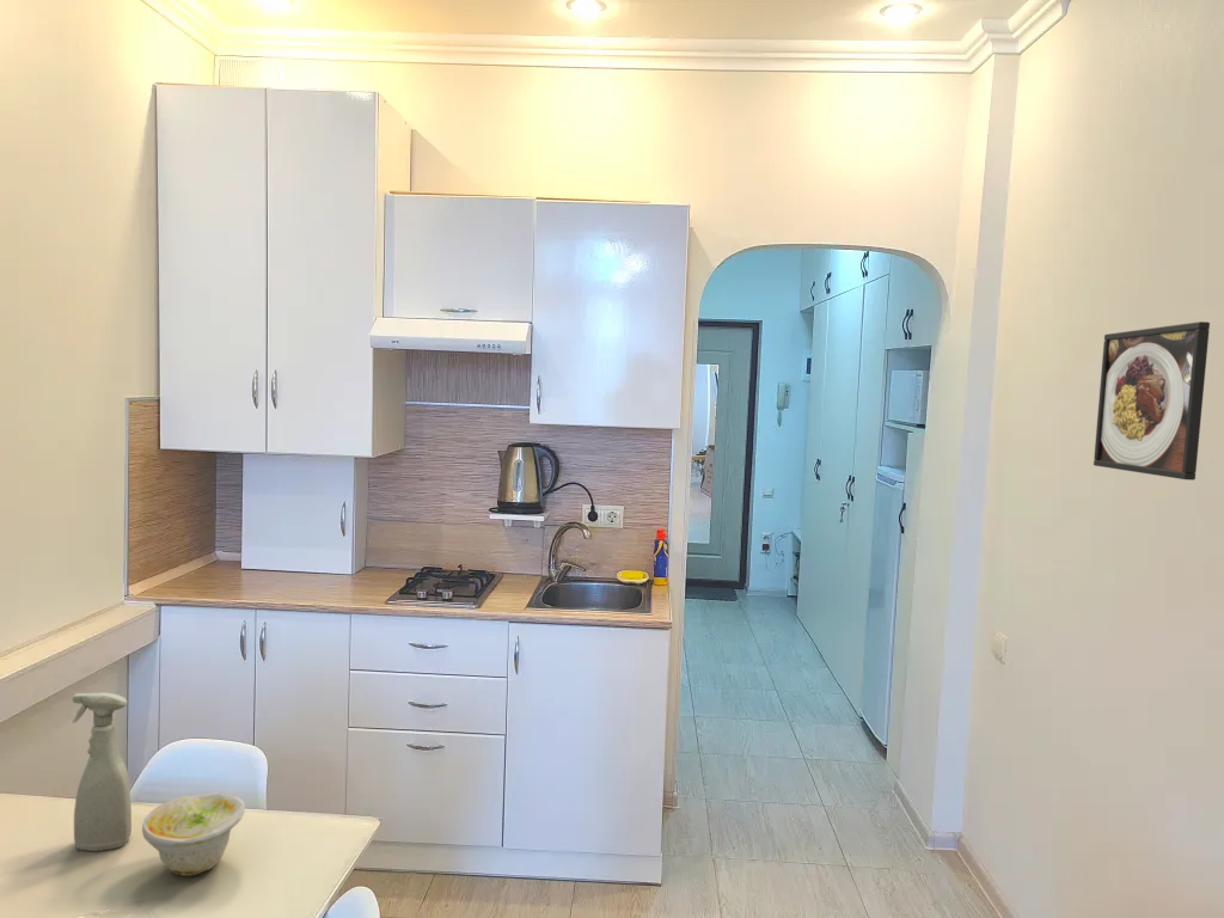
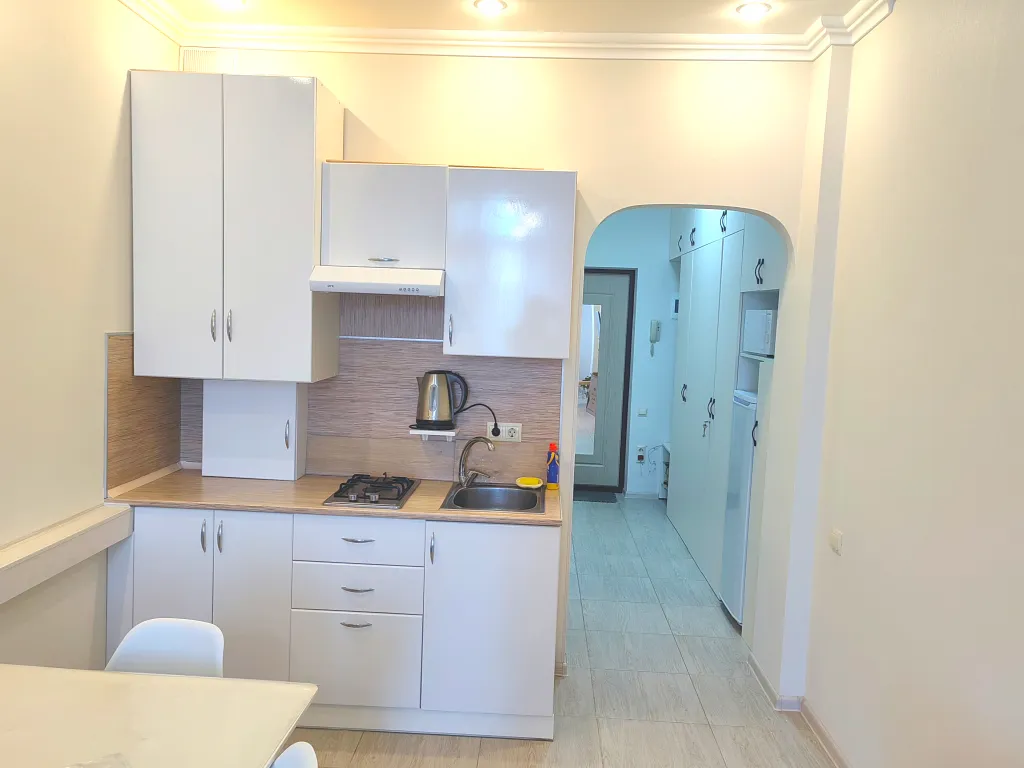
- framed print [1093,320,1211,482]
- spray bottle [71,692,133,852]
- bowl [141,792,246,877]
